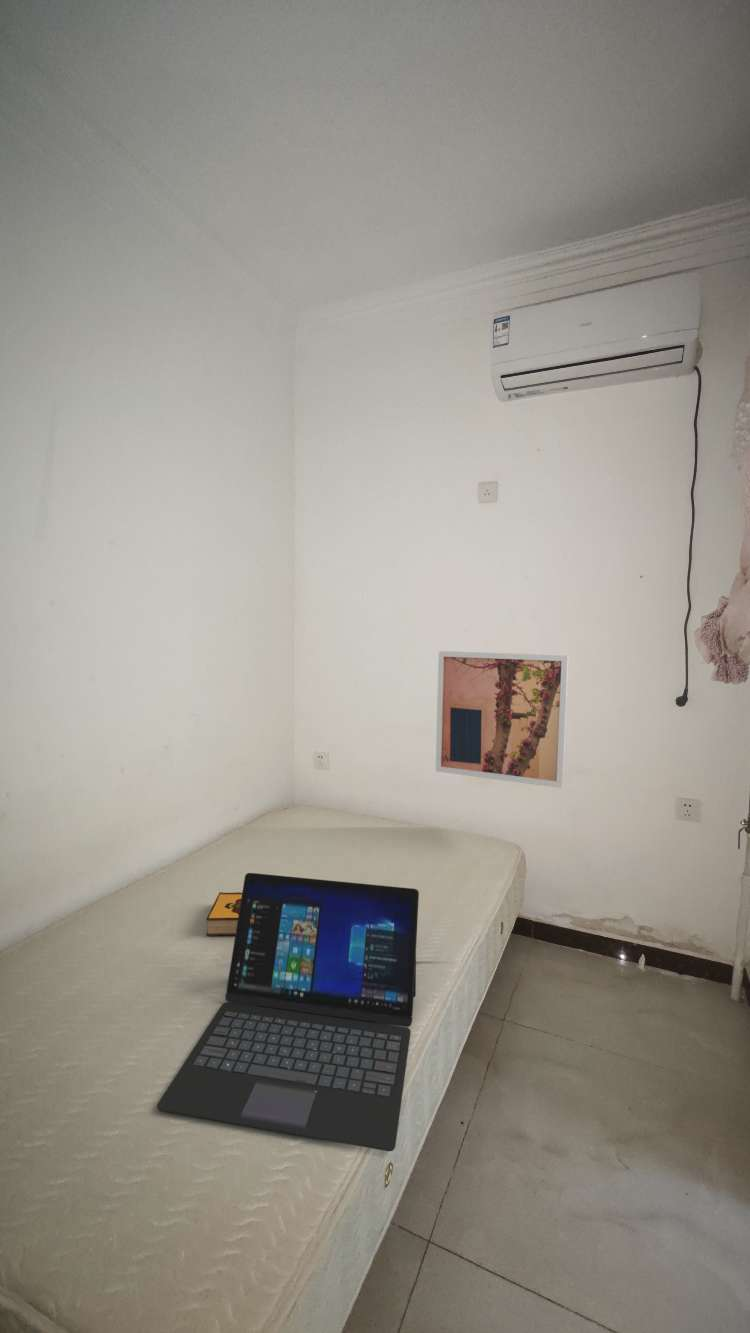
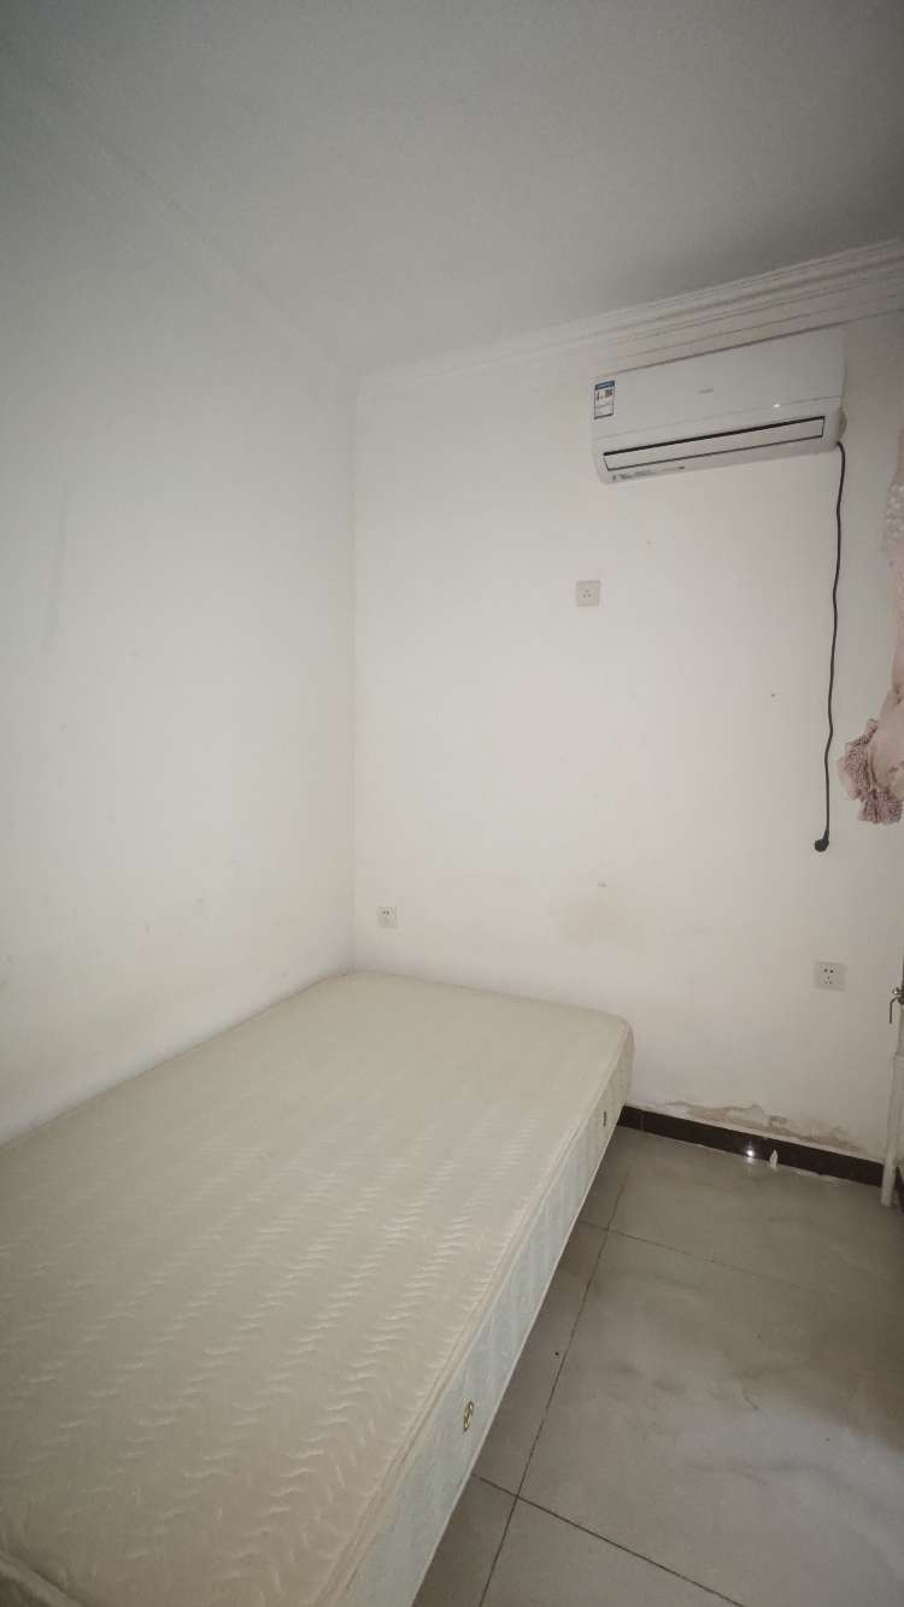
- laptop [156,872,420,1152]
- wall art [435,650,570,789]
- hardback book [205,891,242,936]
